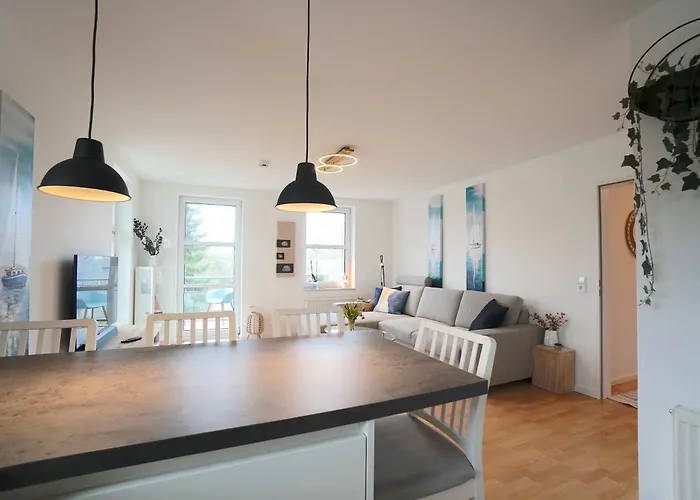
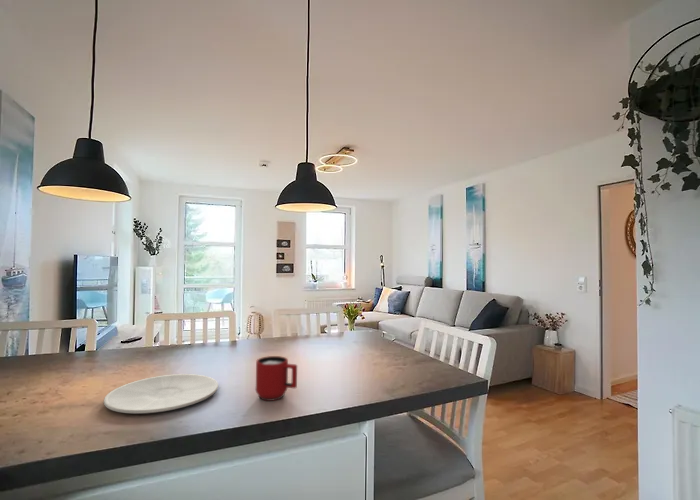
+ mug [255,355,298,402]
+ plate [103,373,219,415]
